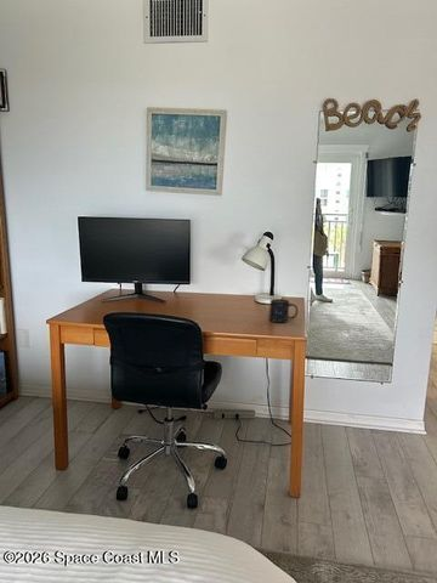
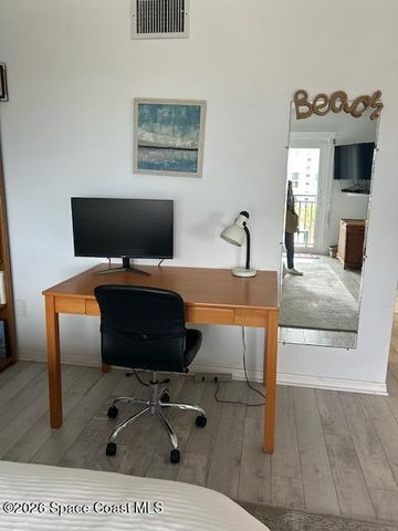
- mug [268,298,299,324]
